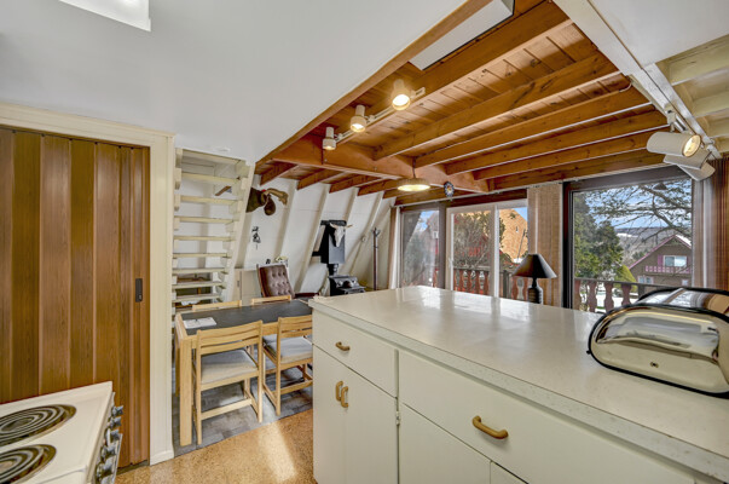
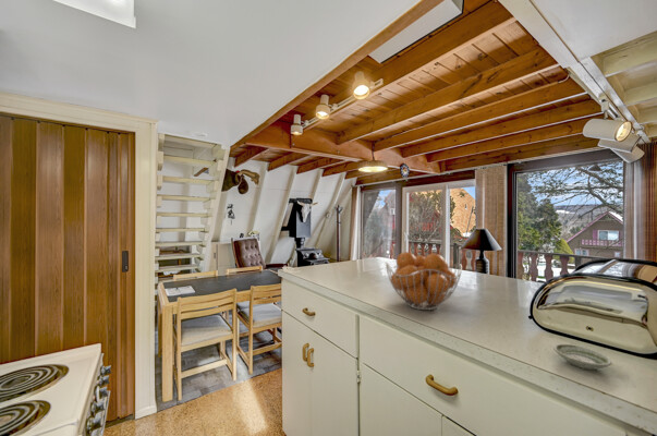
+ fruit basket [385,251,463,311]
+ saucer [552,343,612,371]
